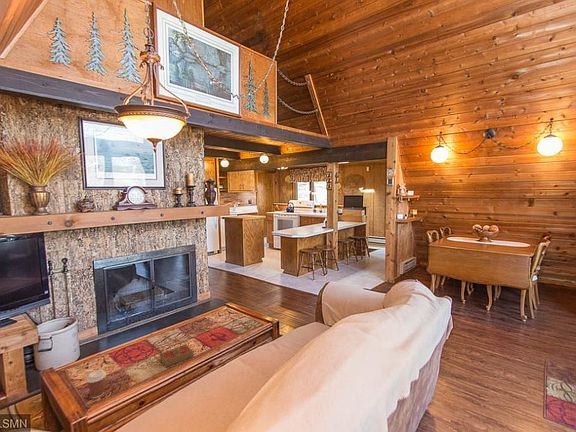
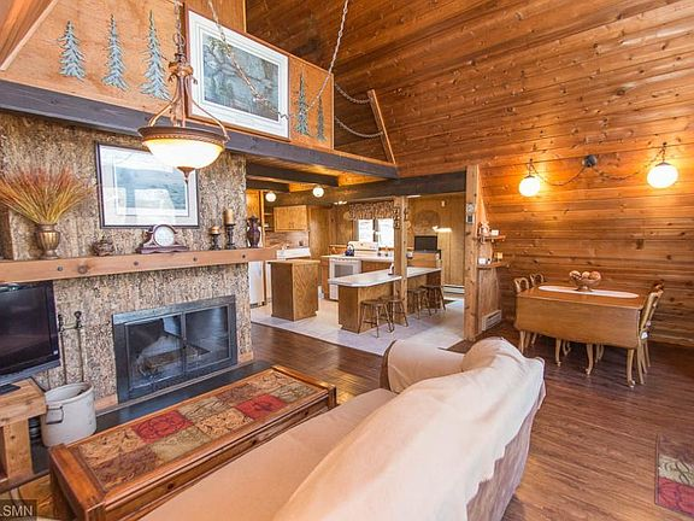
- coffee cup [85,369,107,399]
- book [159,343,194,368]
